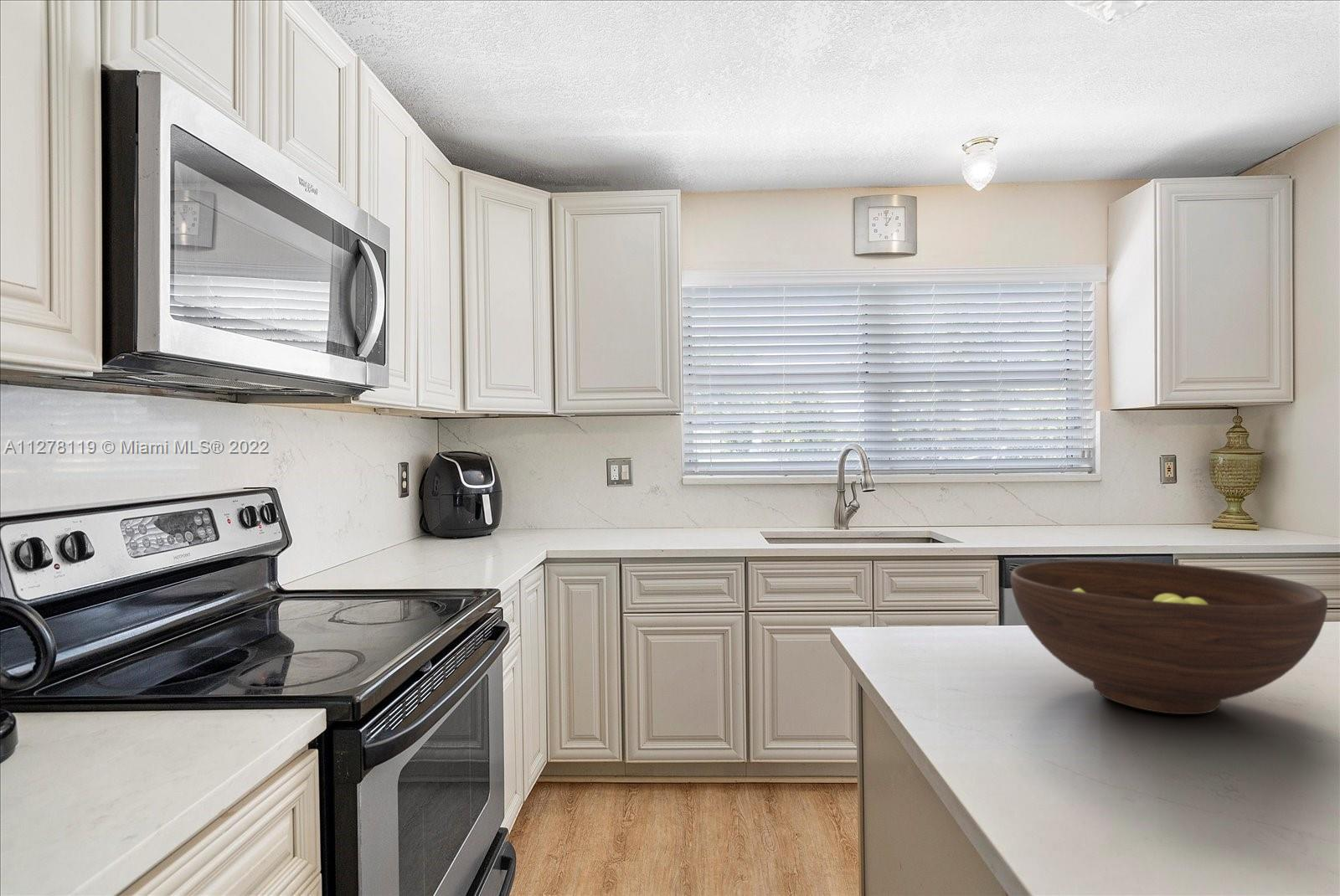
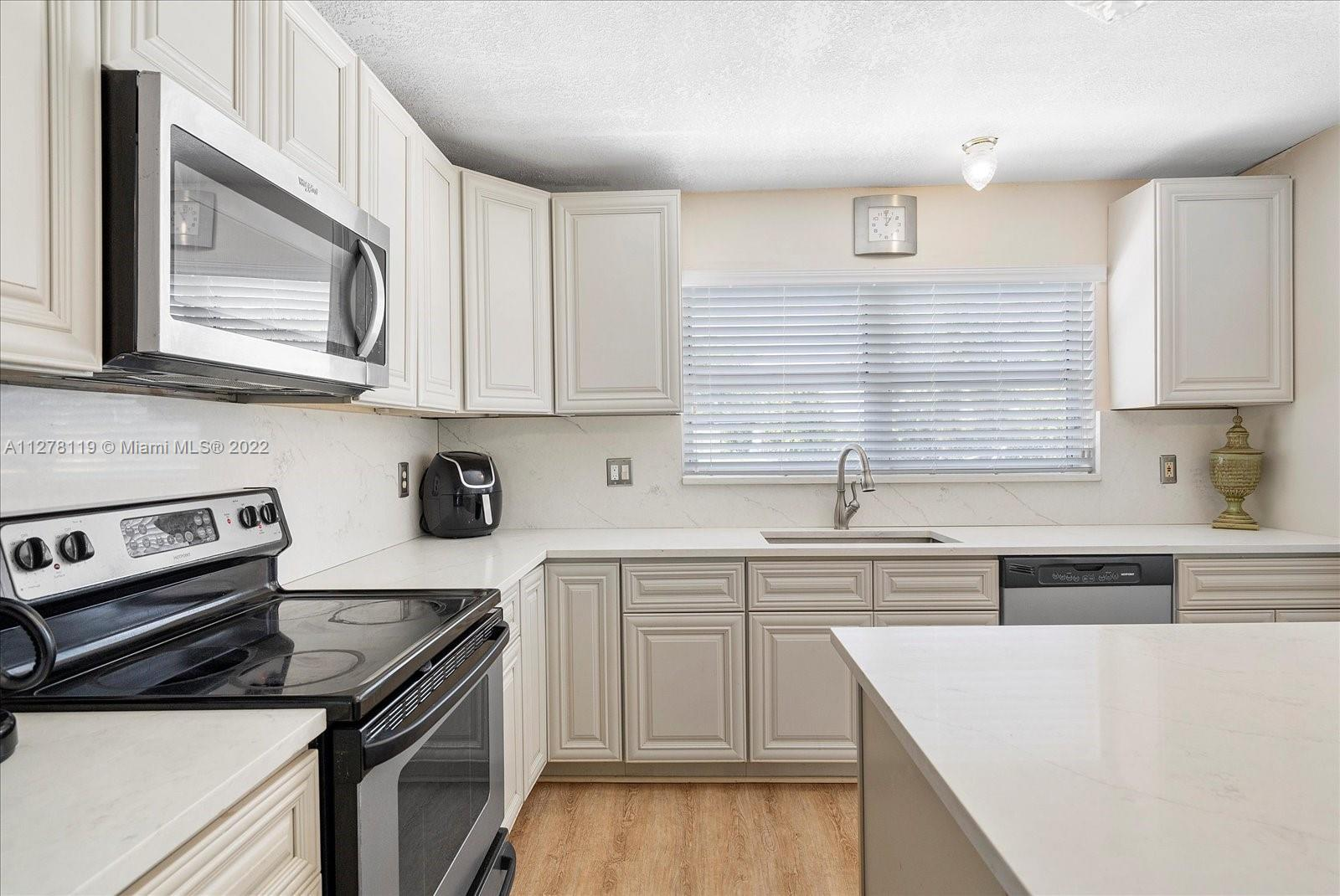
- fruit bowl [1010,559,1328,715]
